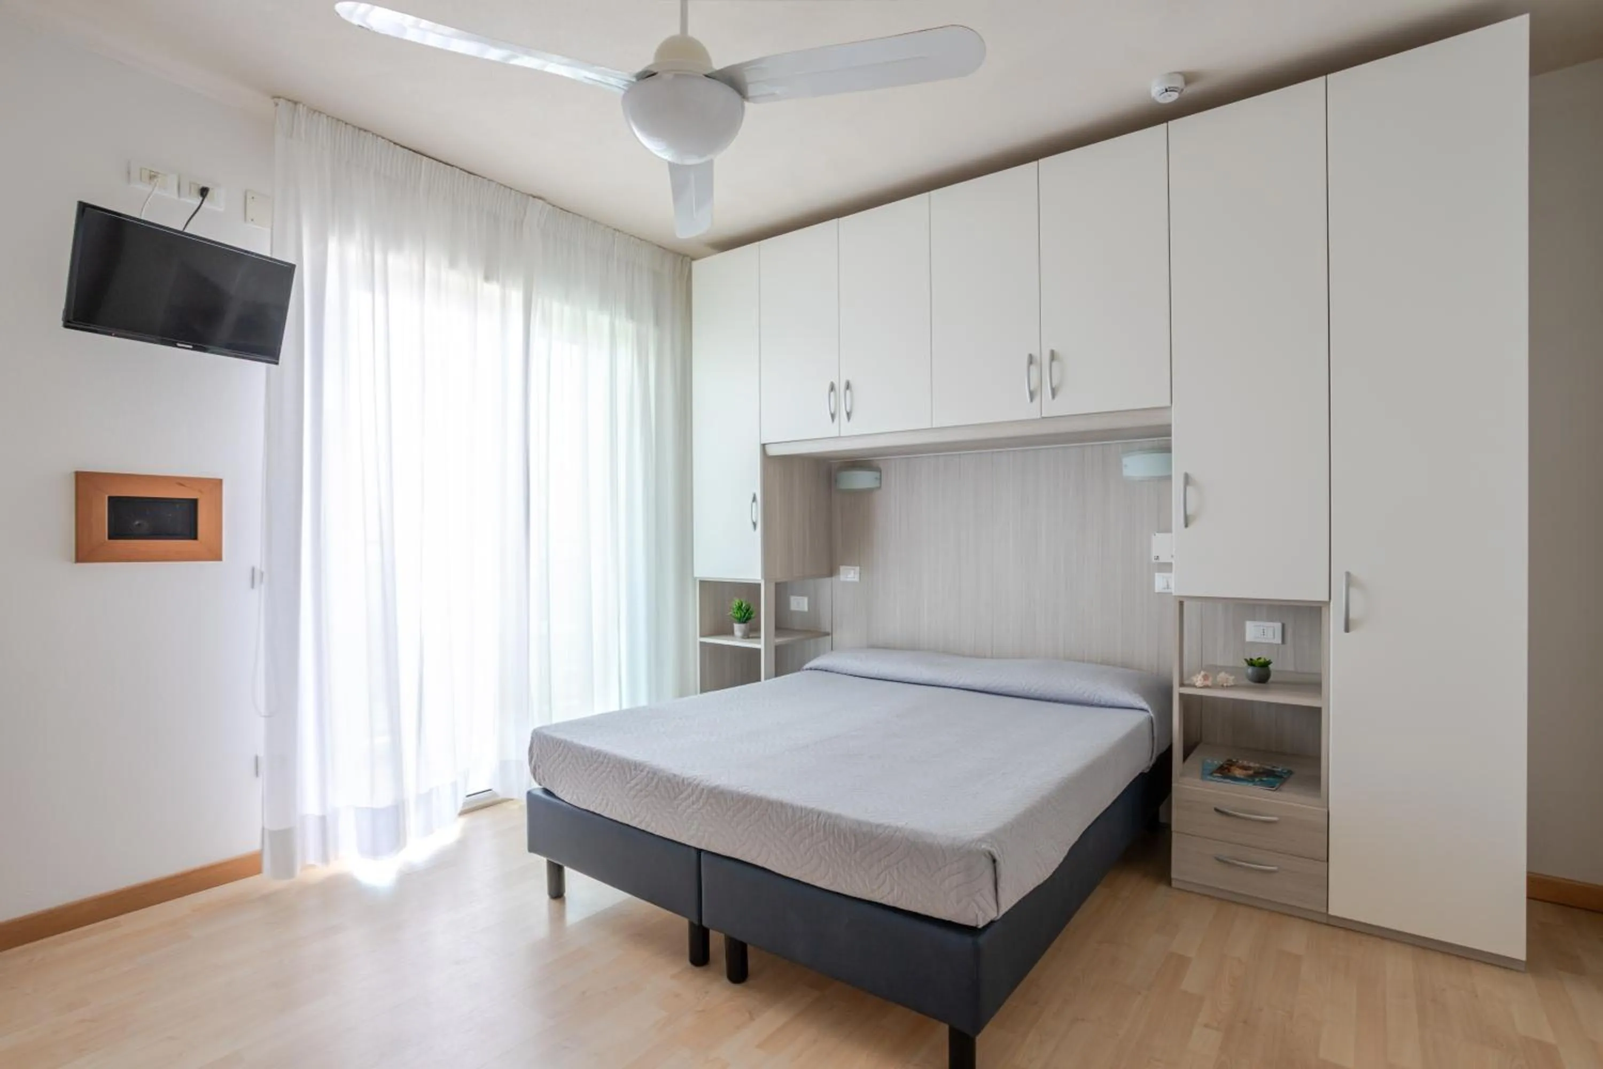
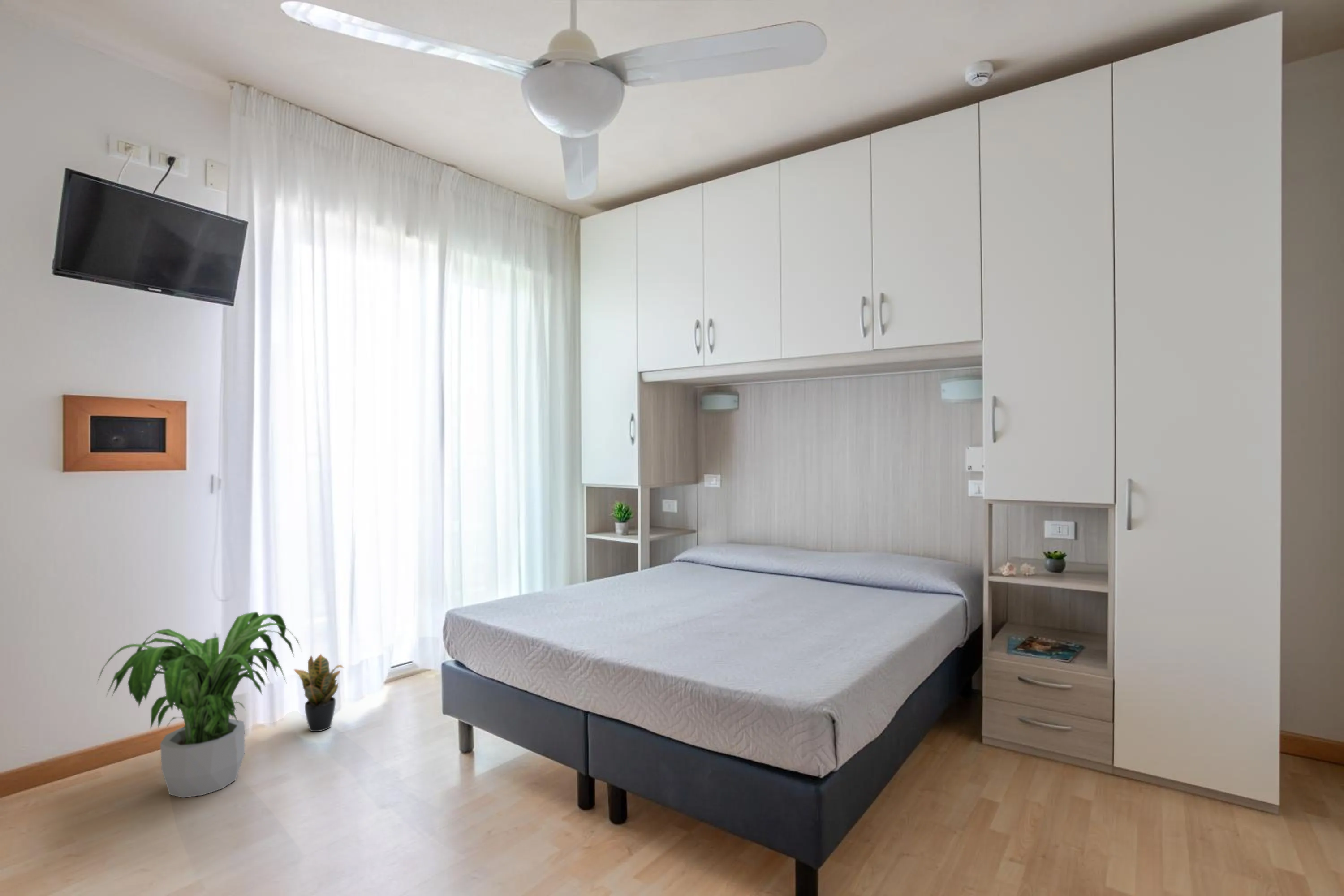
+ potted plant [293,654,345,732]
+ potted plant [96,612,302,798]
